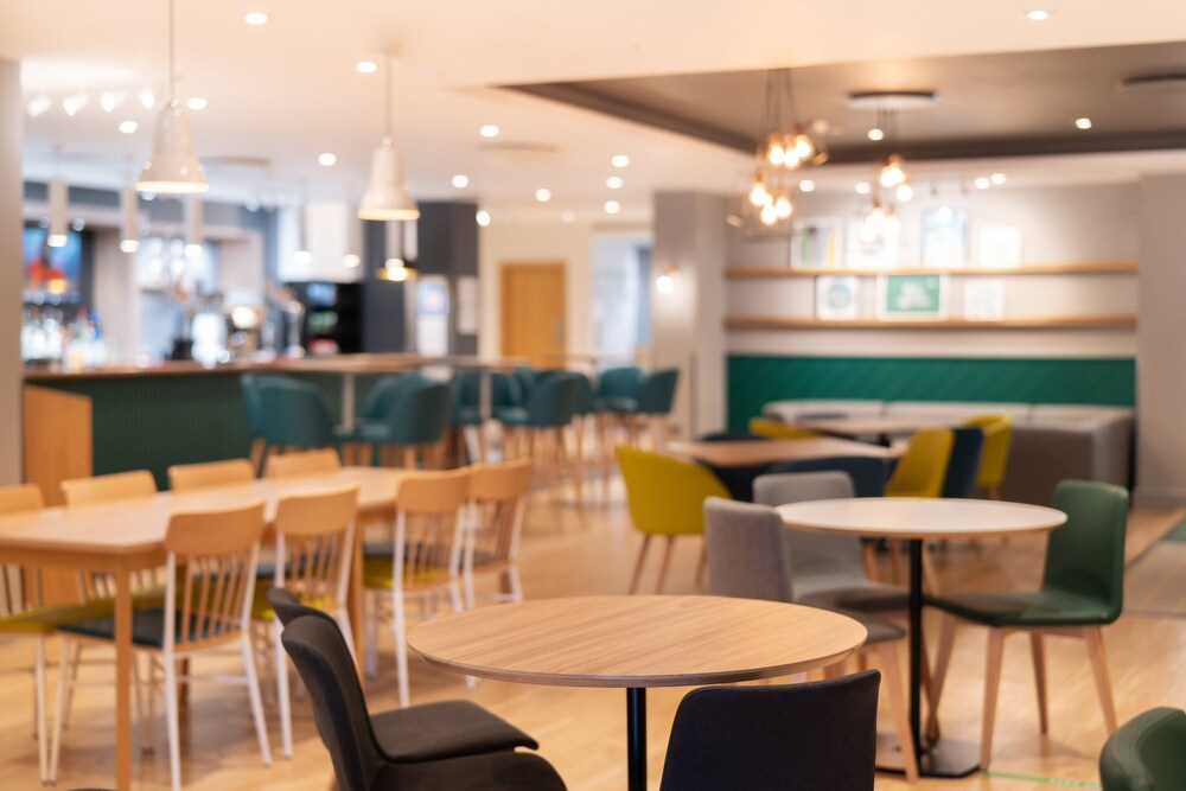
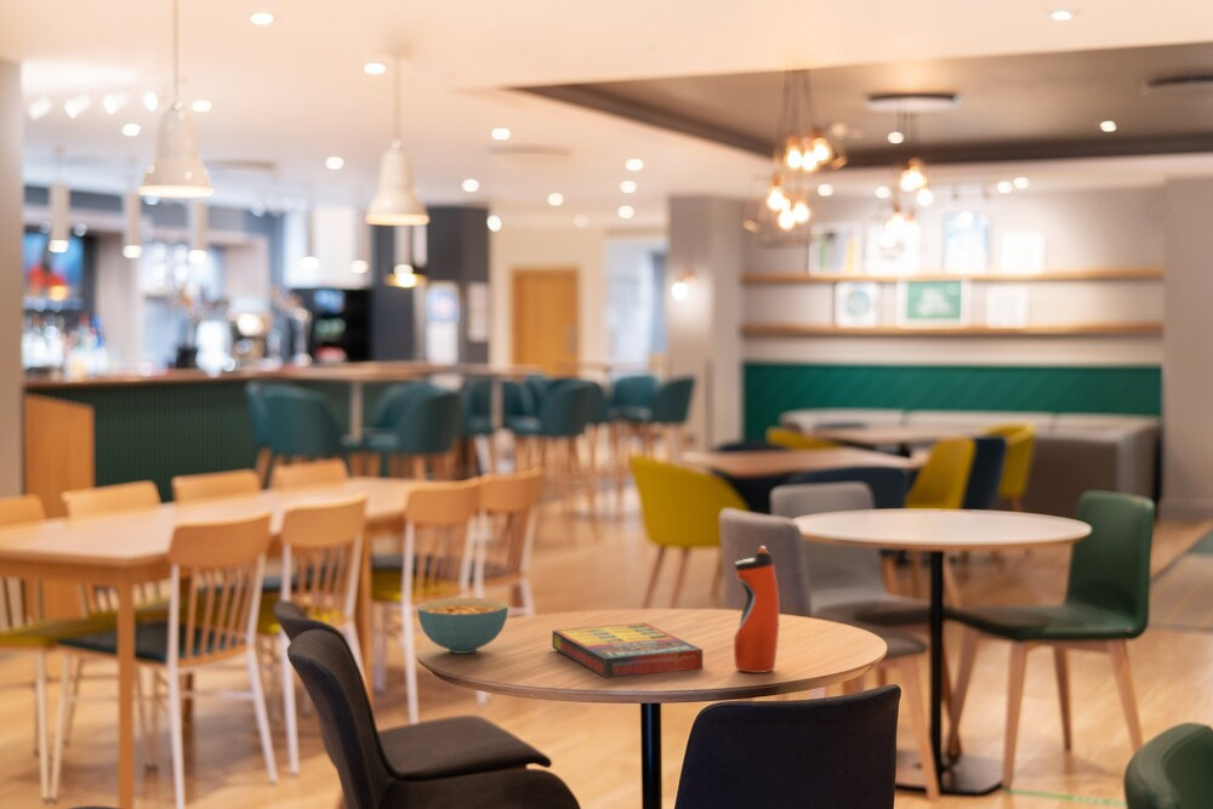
+ cereal bowl [416,597,509,655]
+ water bottle [733,545,780,674]
+ game compilation box [551,622,704,679]
